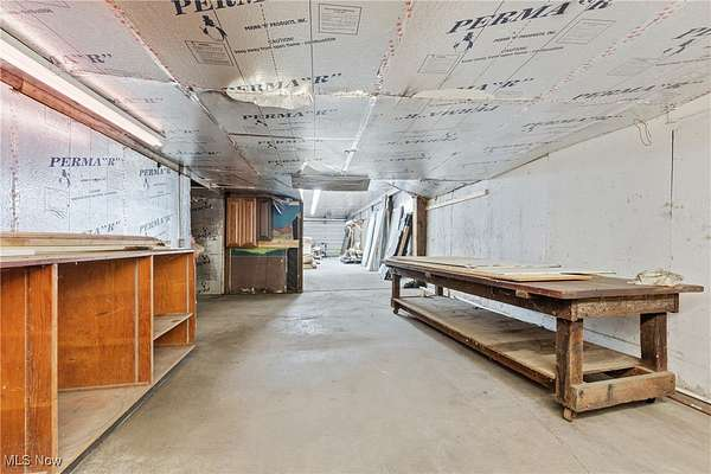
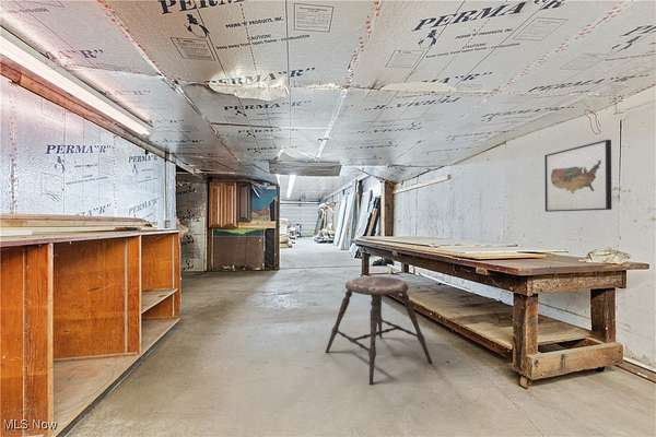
+ stool [325,275,433,386]
+ wall art [543,139,612,213]
